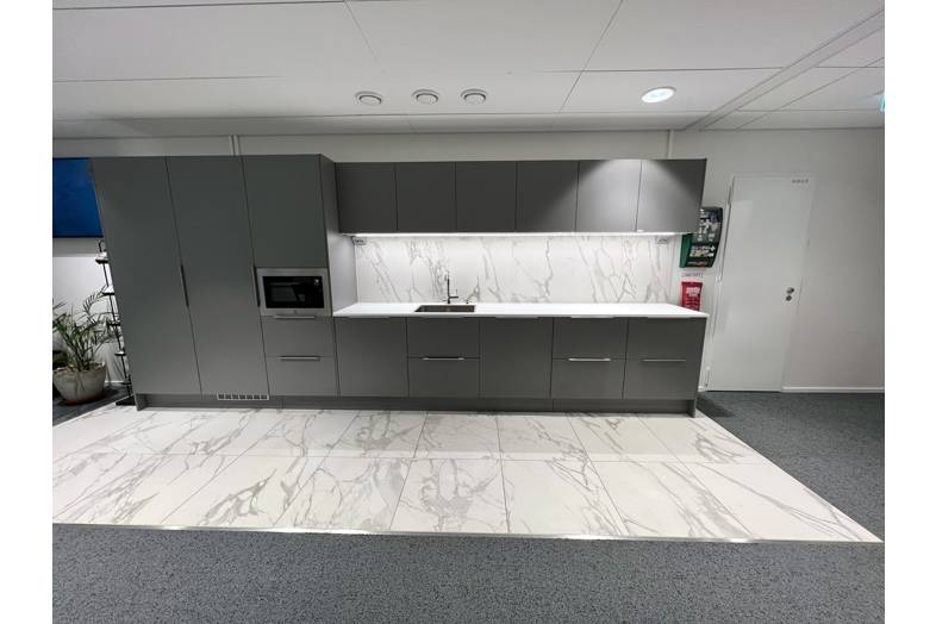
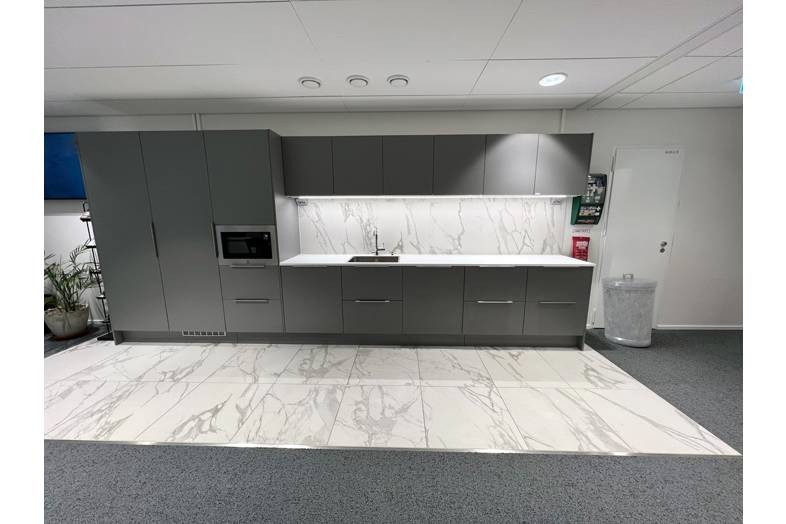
+ trash can [600,273,659,348]
